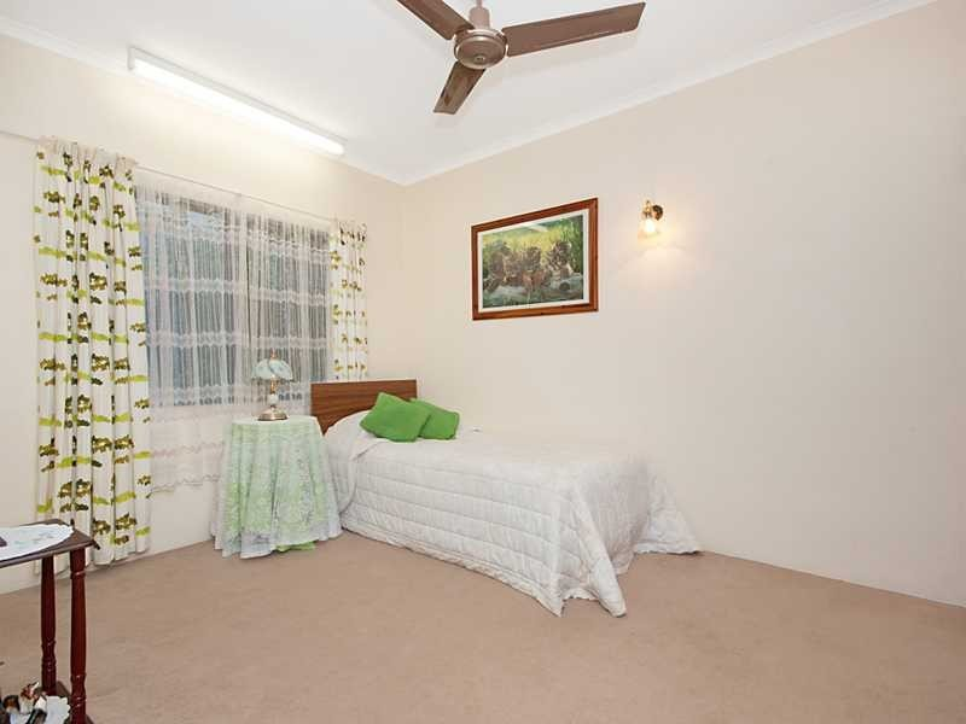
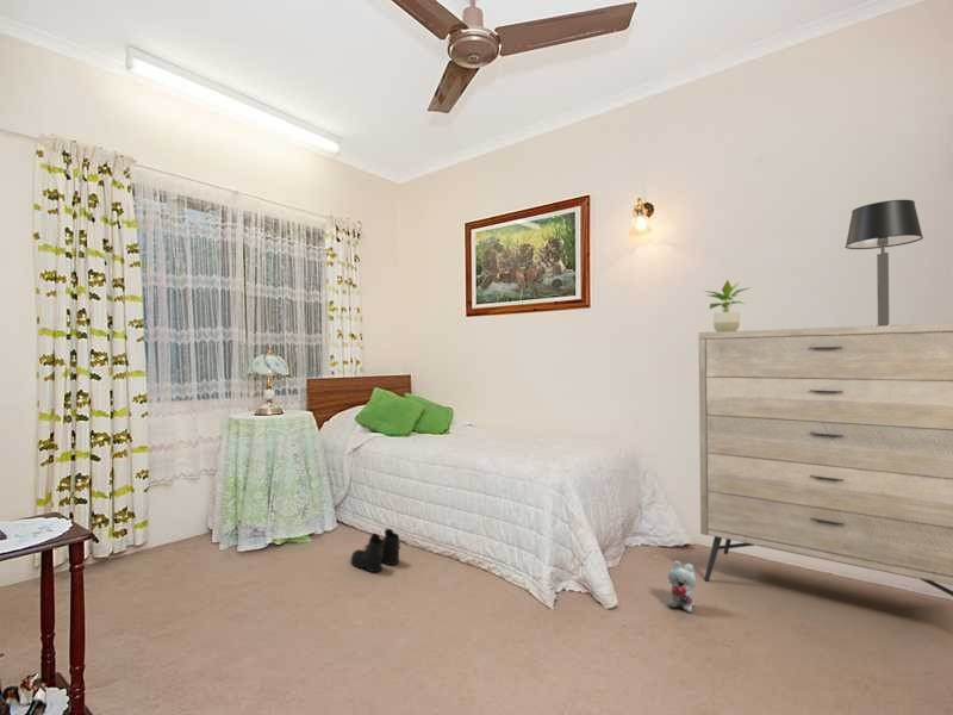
+ plush toy [666,560,697,614]
+ dresser [698,322,953,597]
+ potted plant [703,279,752,332]
+ table lamp [845,199,924,327]
+ boots [350,528,401,573]
